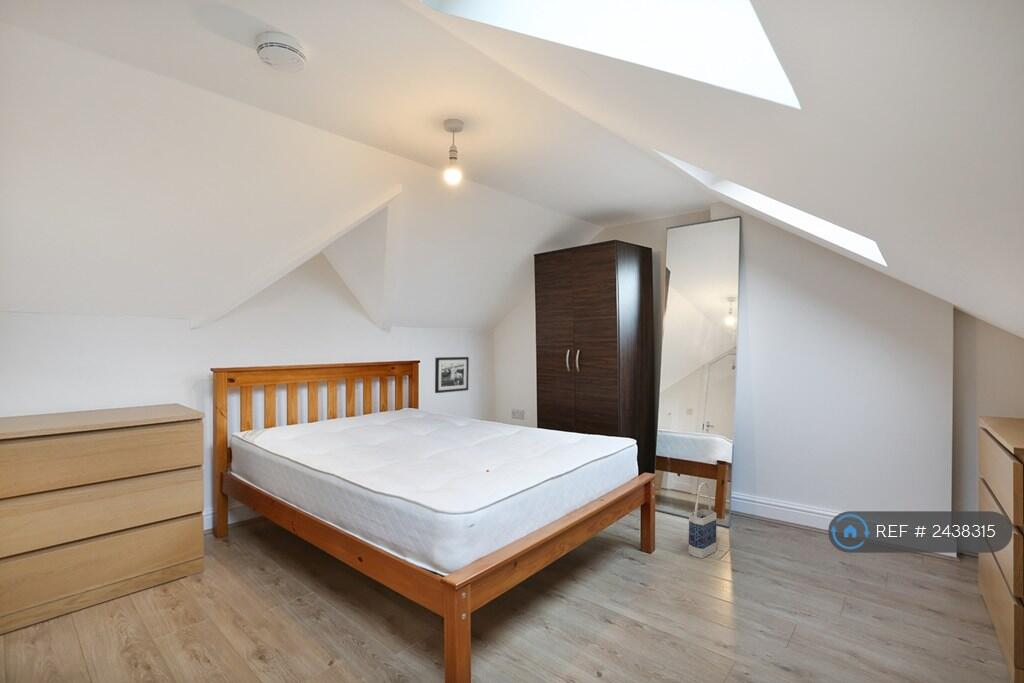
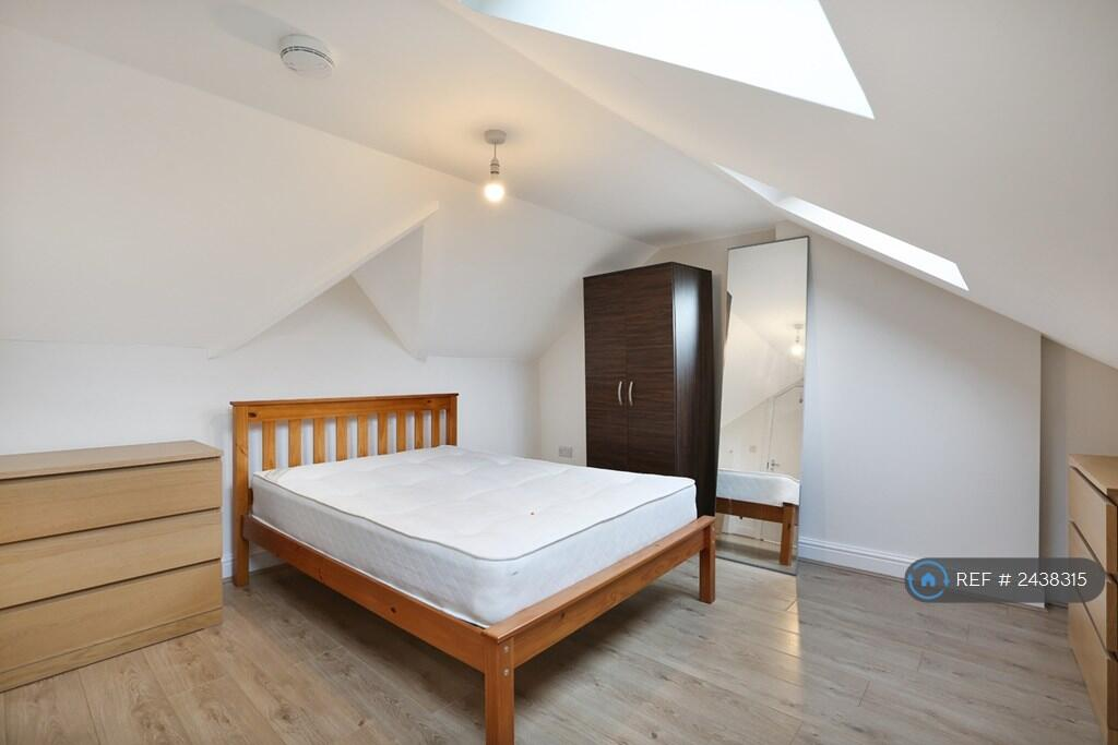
- bag [687,482,717,559]
- picture frame [434,356,470,394]
